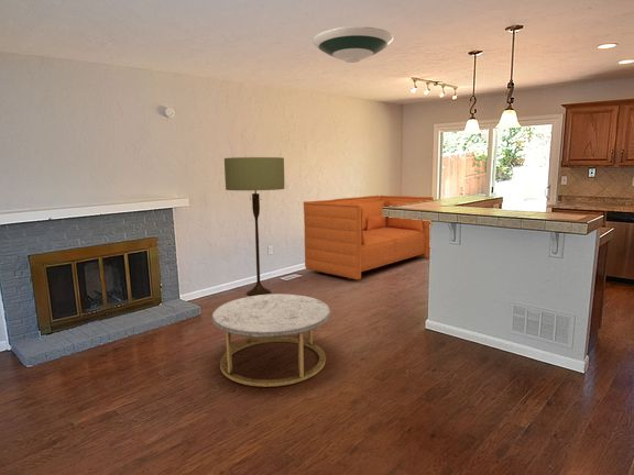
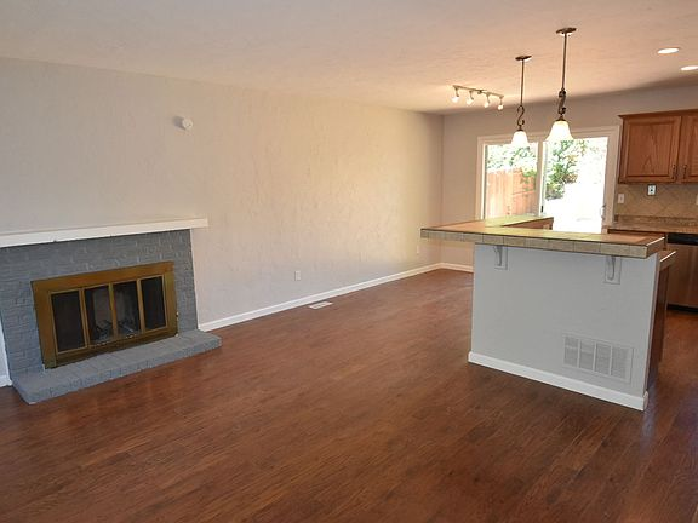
- floor lamp [223,156,285,297]
- sofa [302,195,435,280]
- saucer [311,25,394,64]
- coffee table [211,292,331,388]
